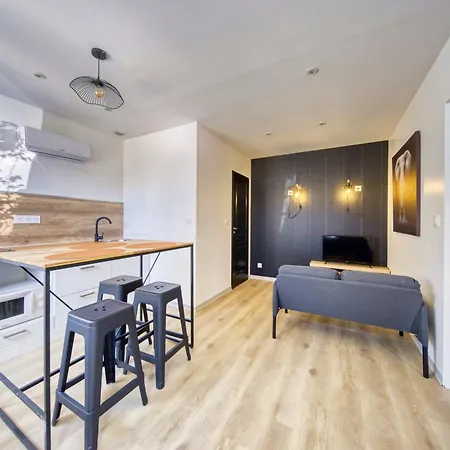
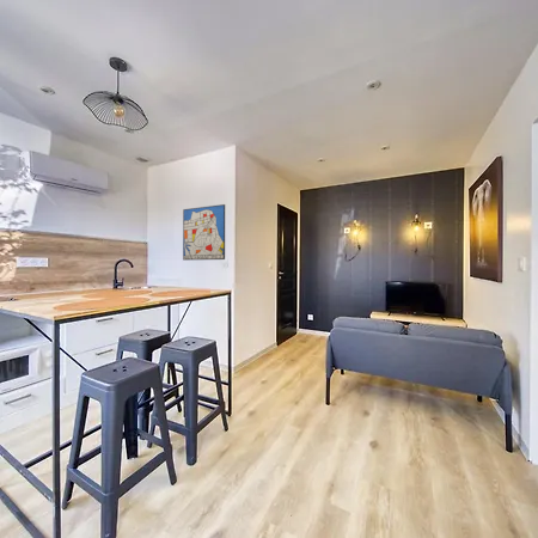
+ wall art [182,203,226,262]
